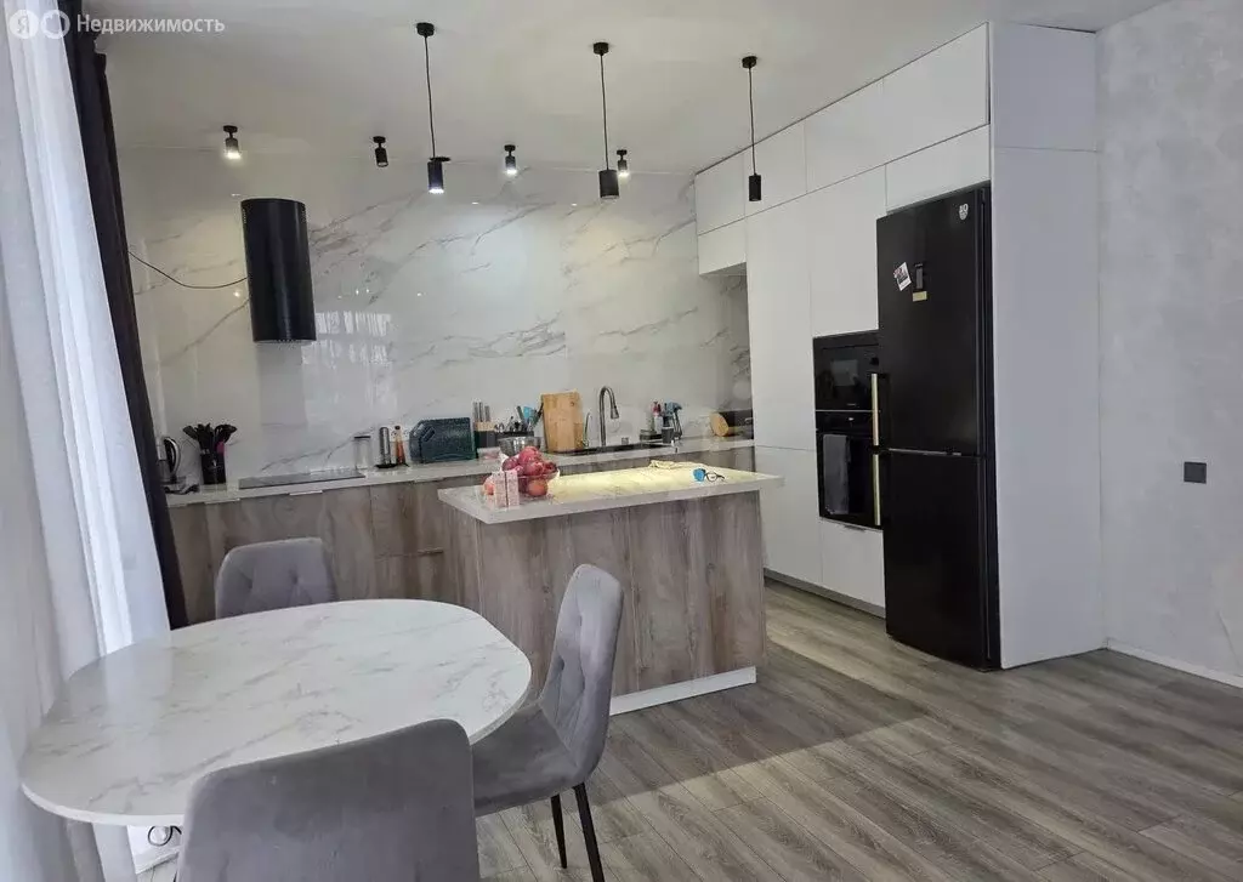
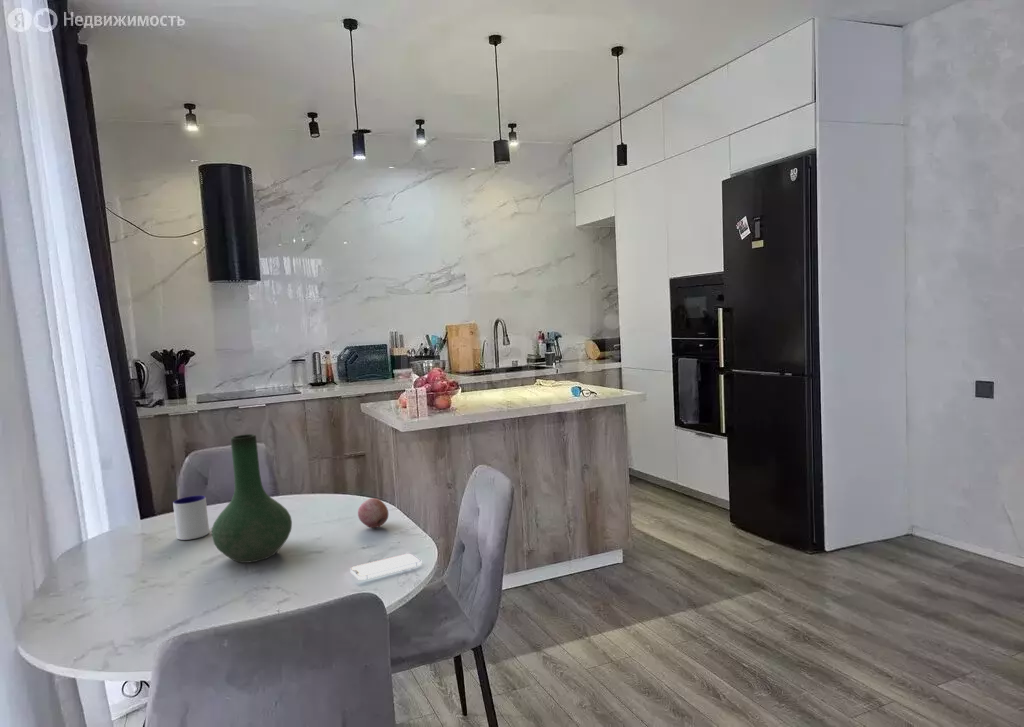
+ fruit [357,497,389,529]
+ smartphone [349,552,423,581]
+ mug [172,495,210,541]
+ vase [211,433,293,564]
